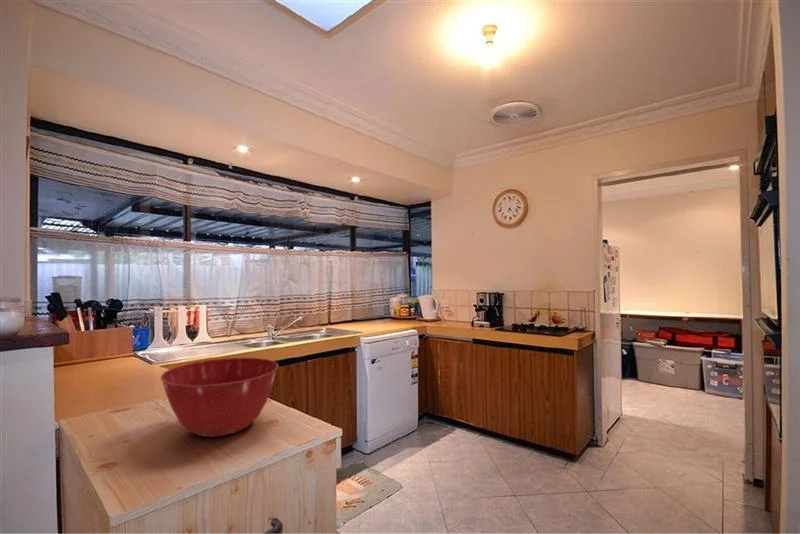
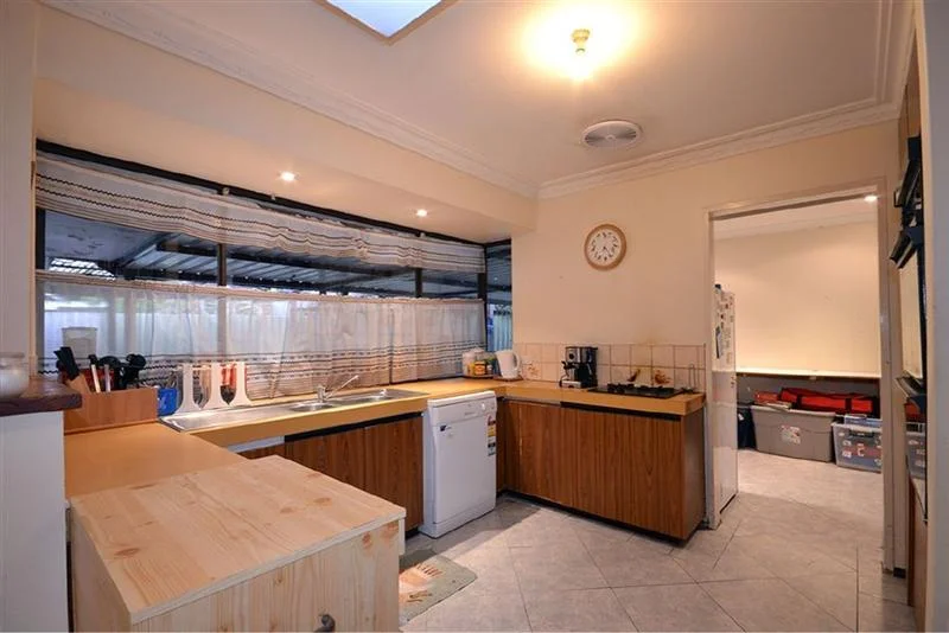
- mixing bowl [160,357,280,438]
